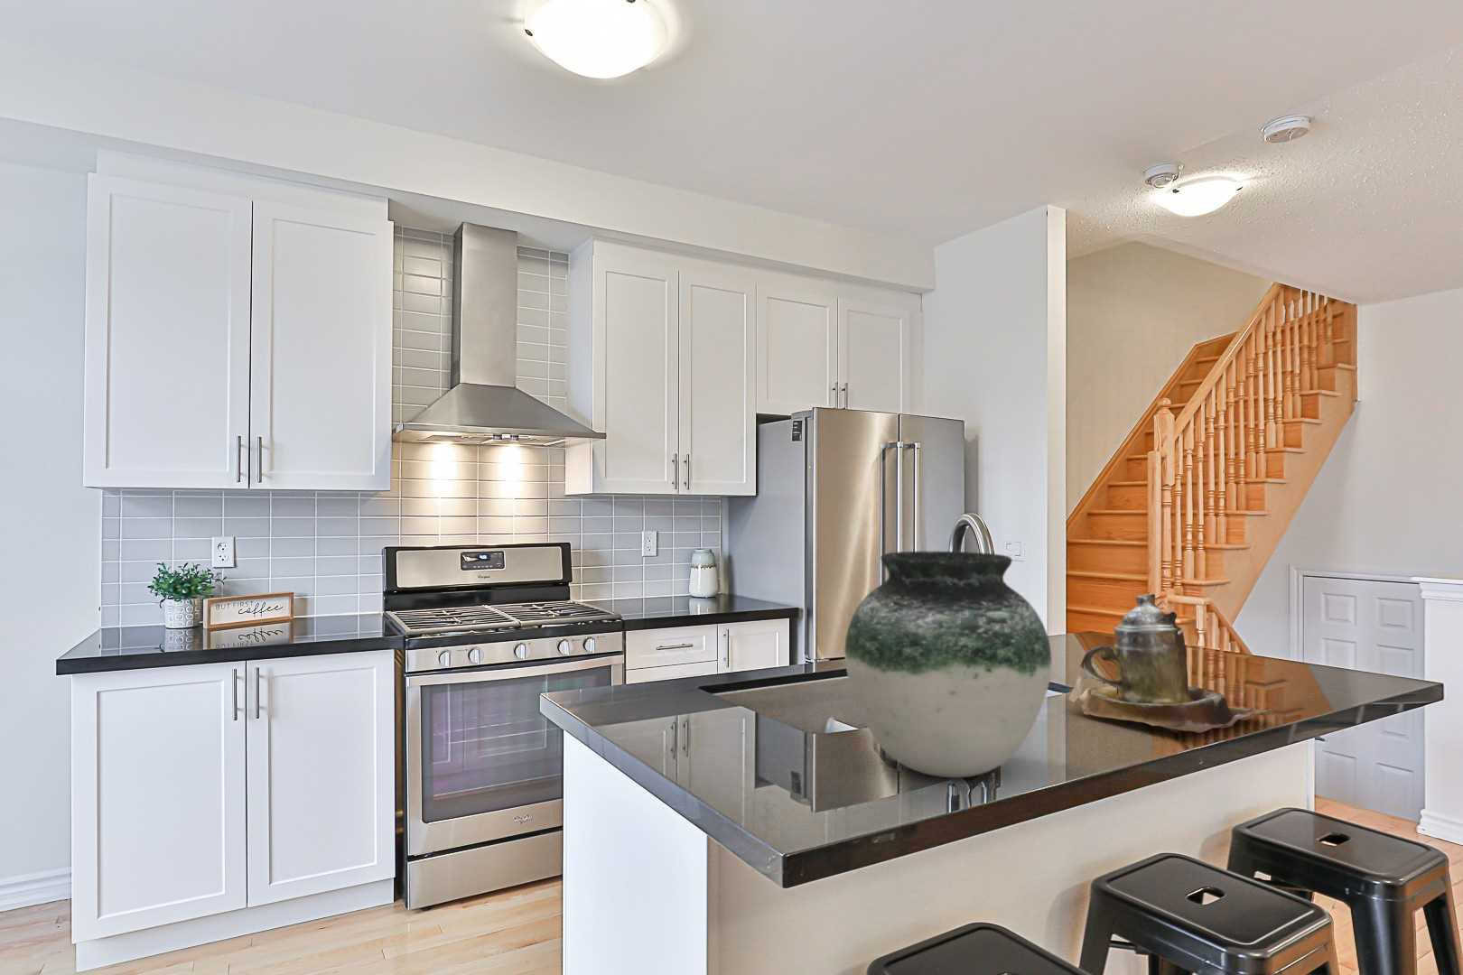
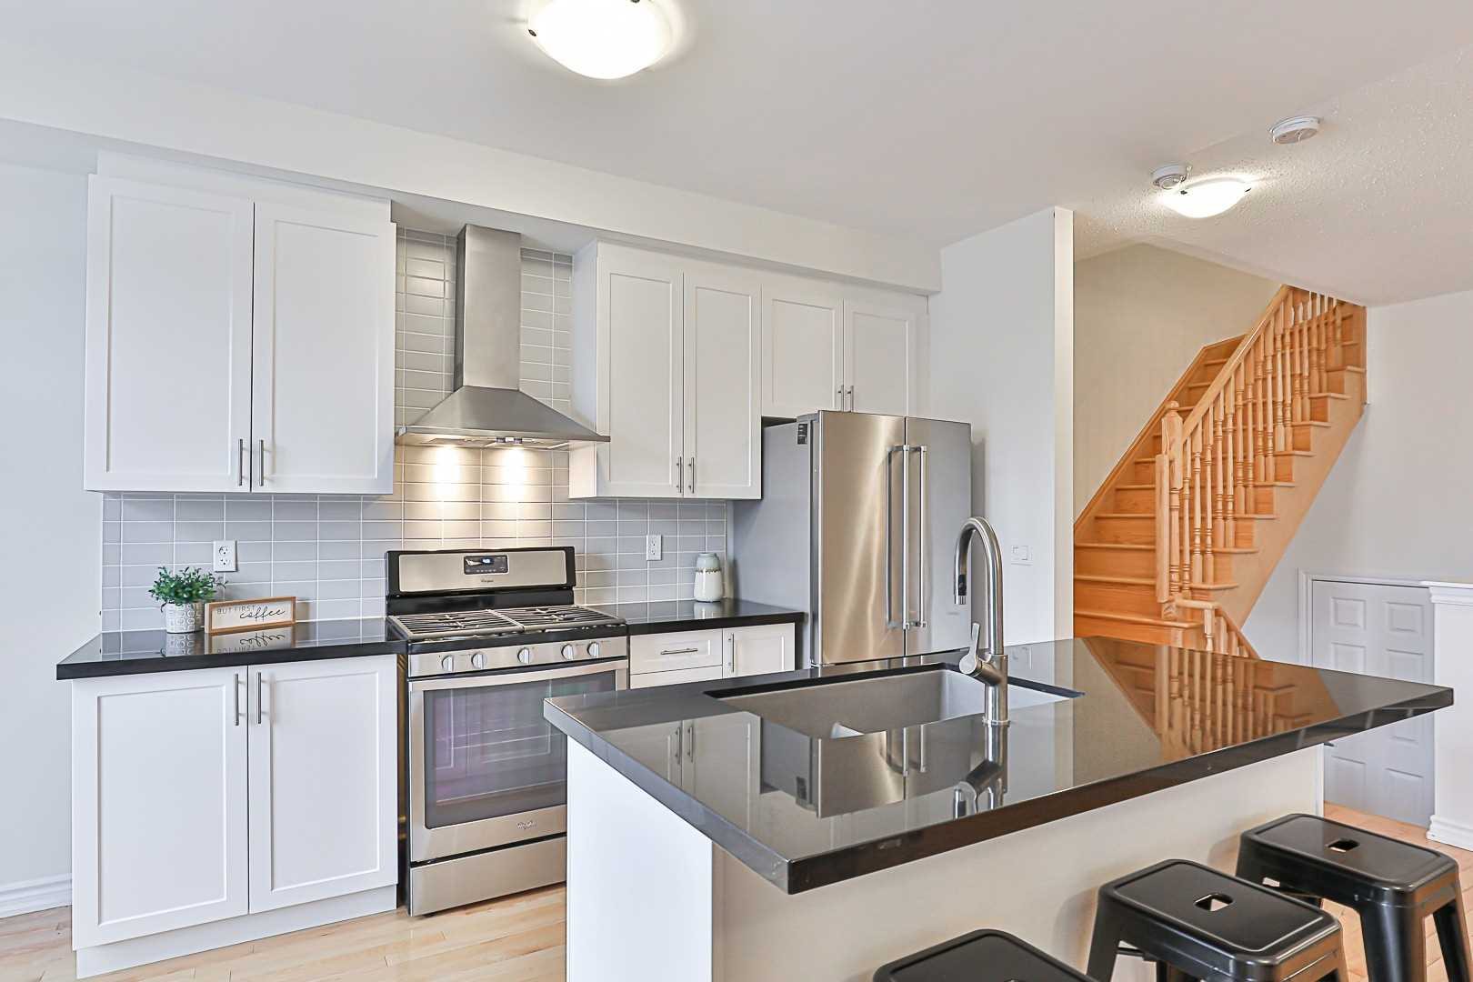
- vase [844,551,1053,778]
- teapot [1068,593,1280,733]
